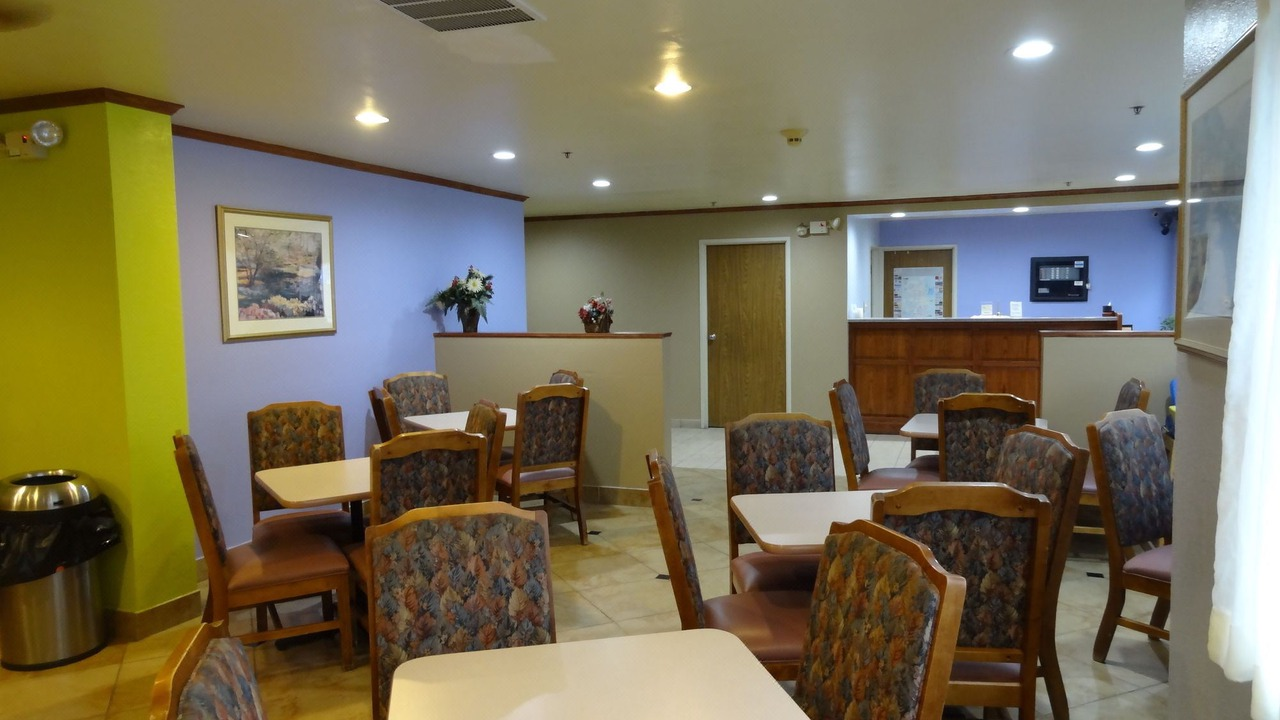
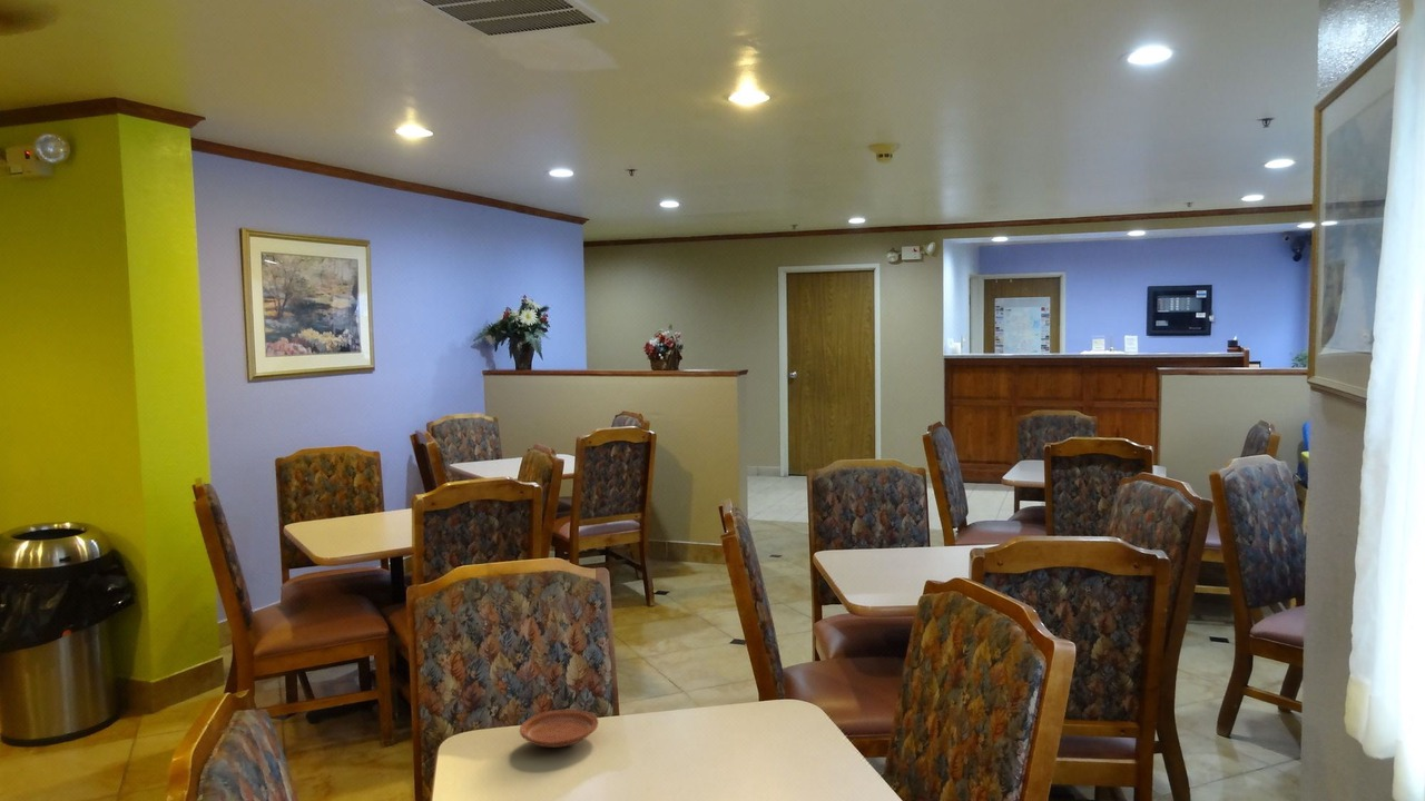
+ plate [519,709,599,749]
